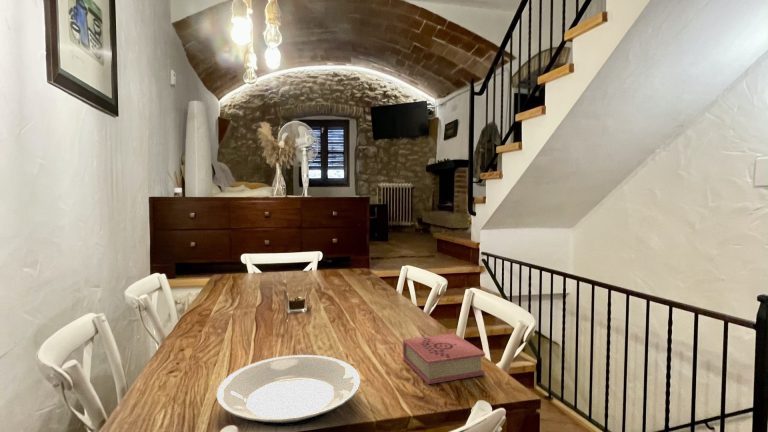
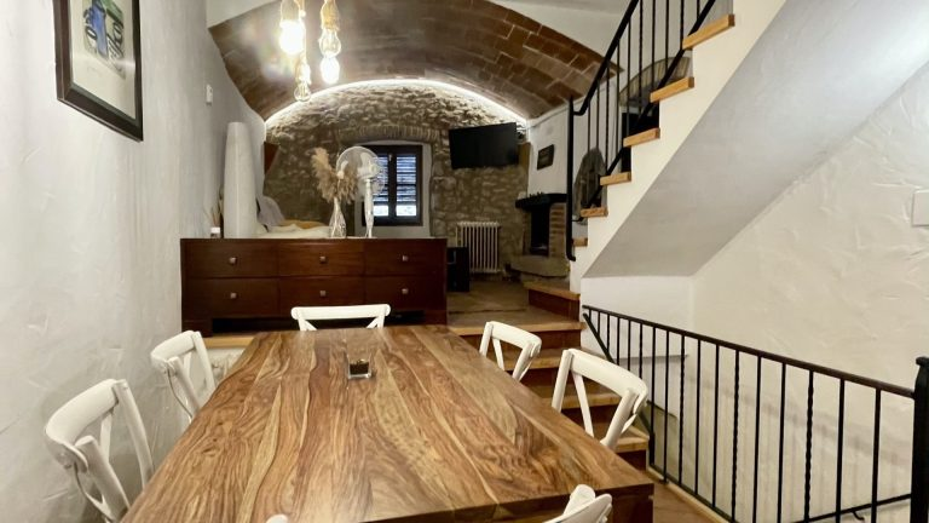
- plate [216,354,361,427]
- book [402,332,486,385]
